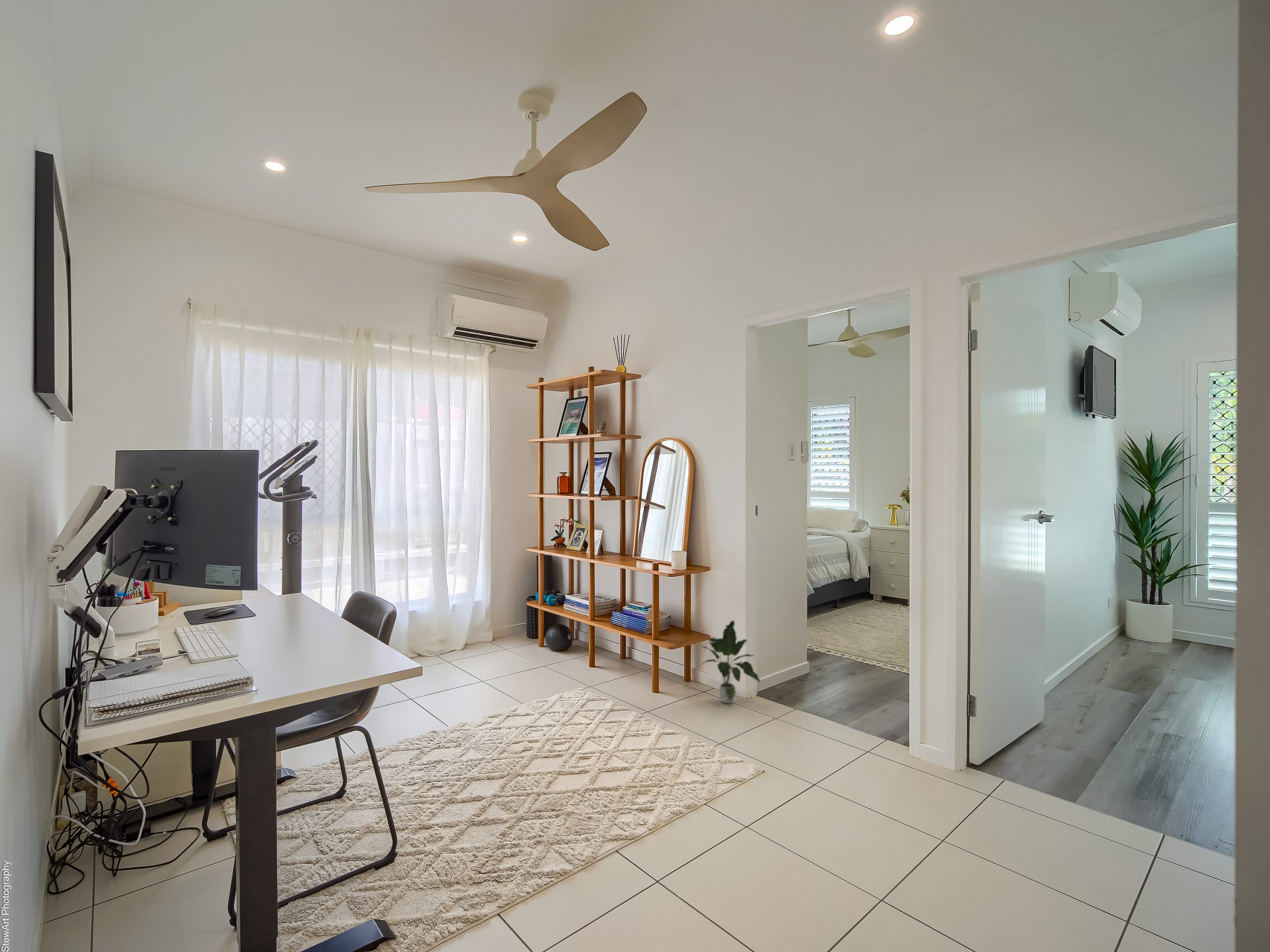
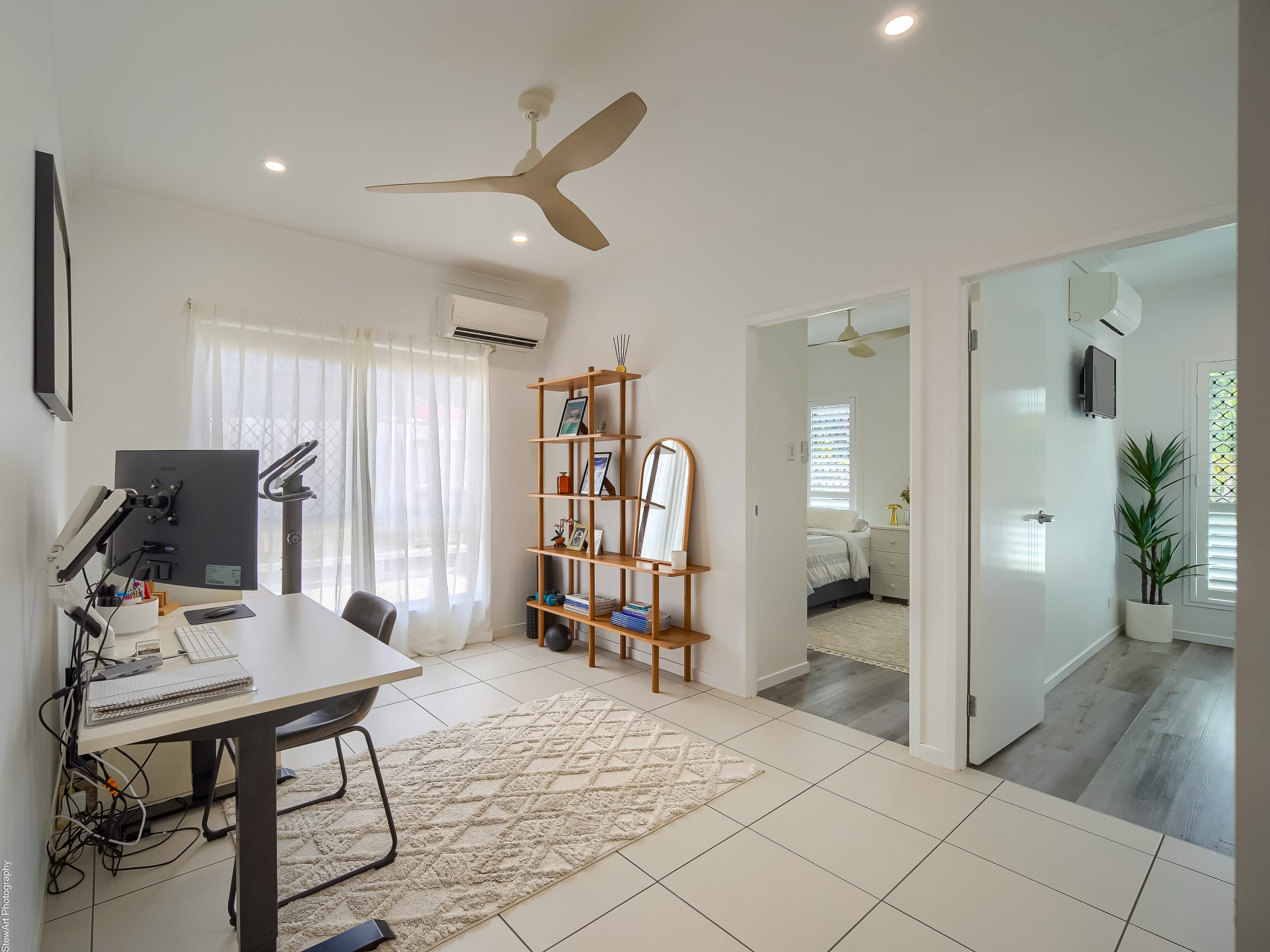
- potted plant [696,620,761,704]
